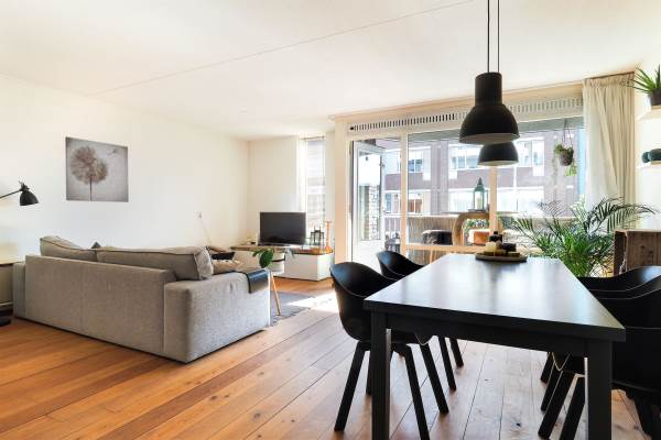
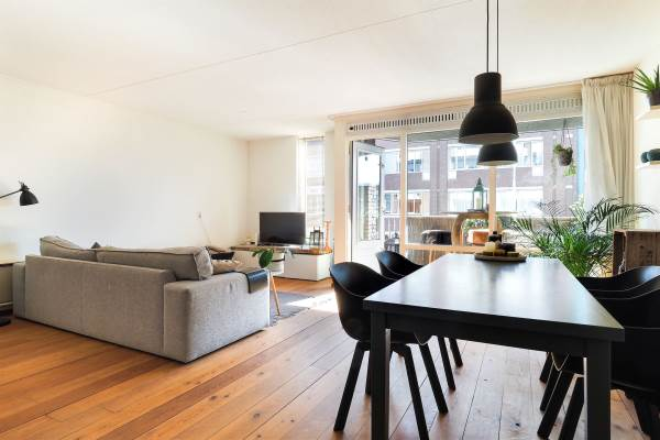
- wall art [64,135,130,204]
